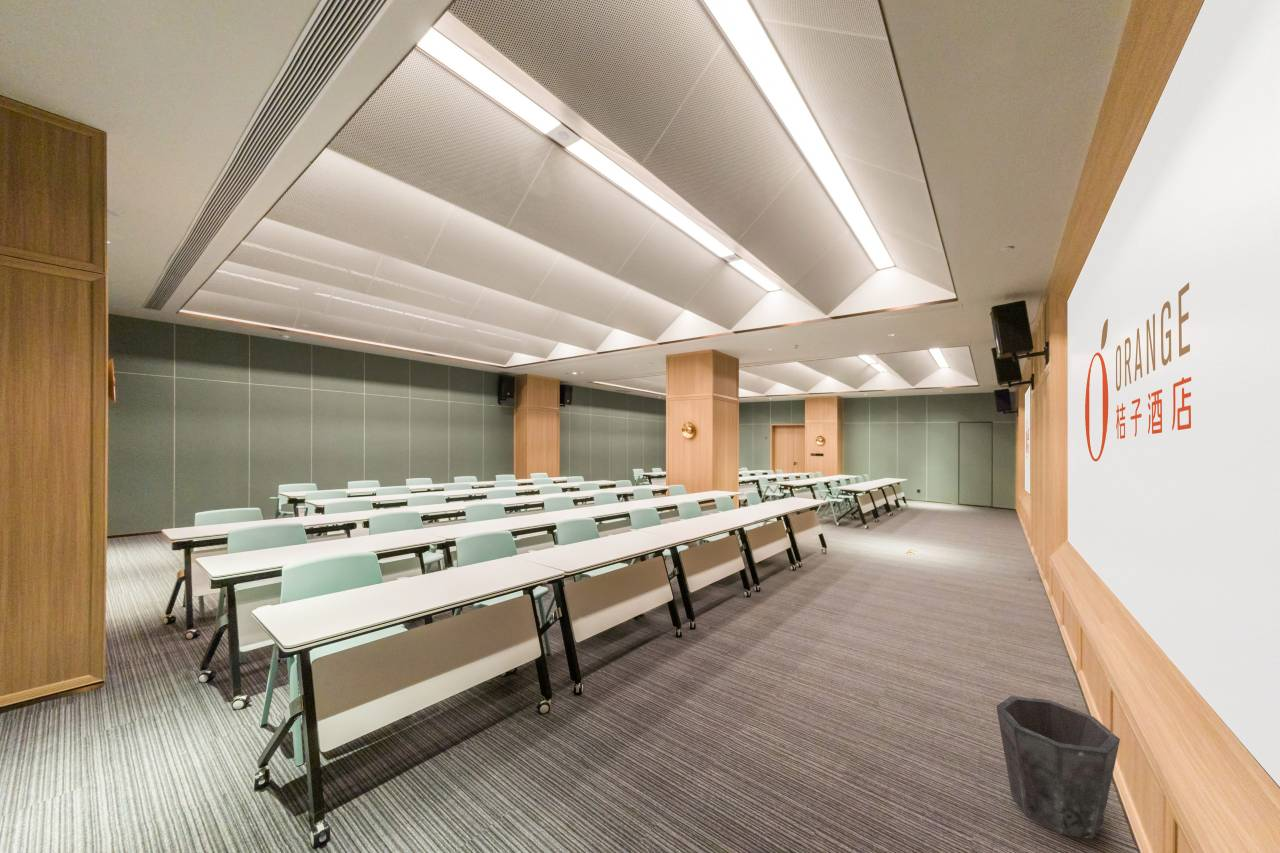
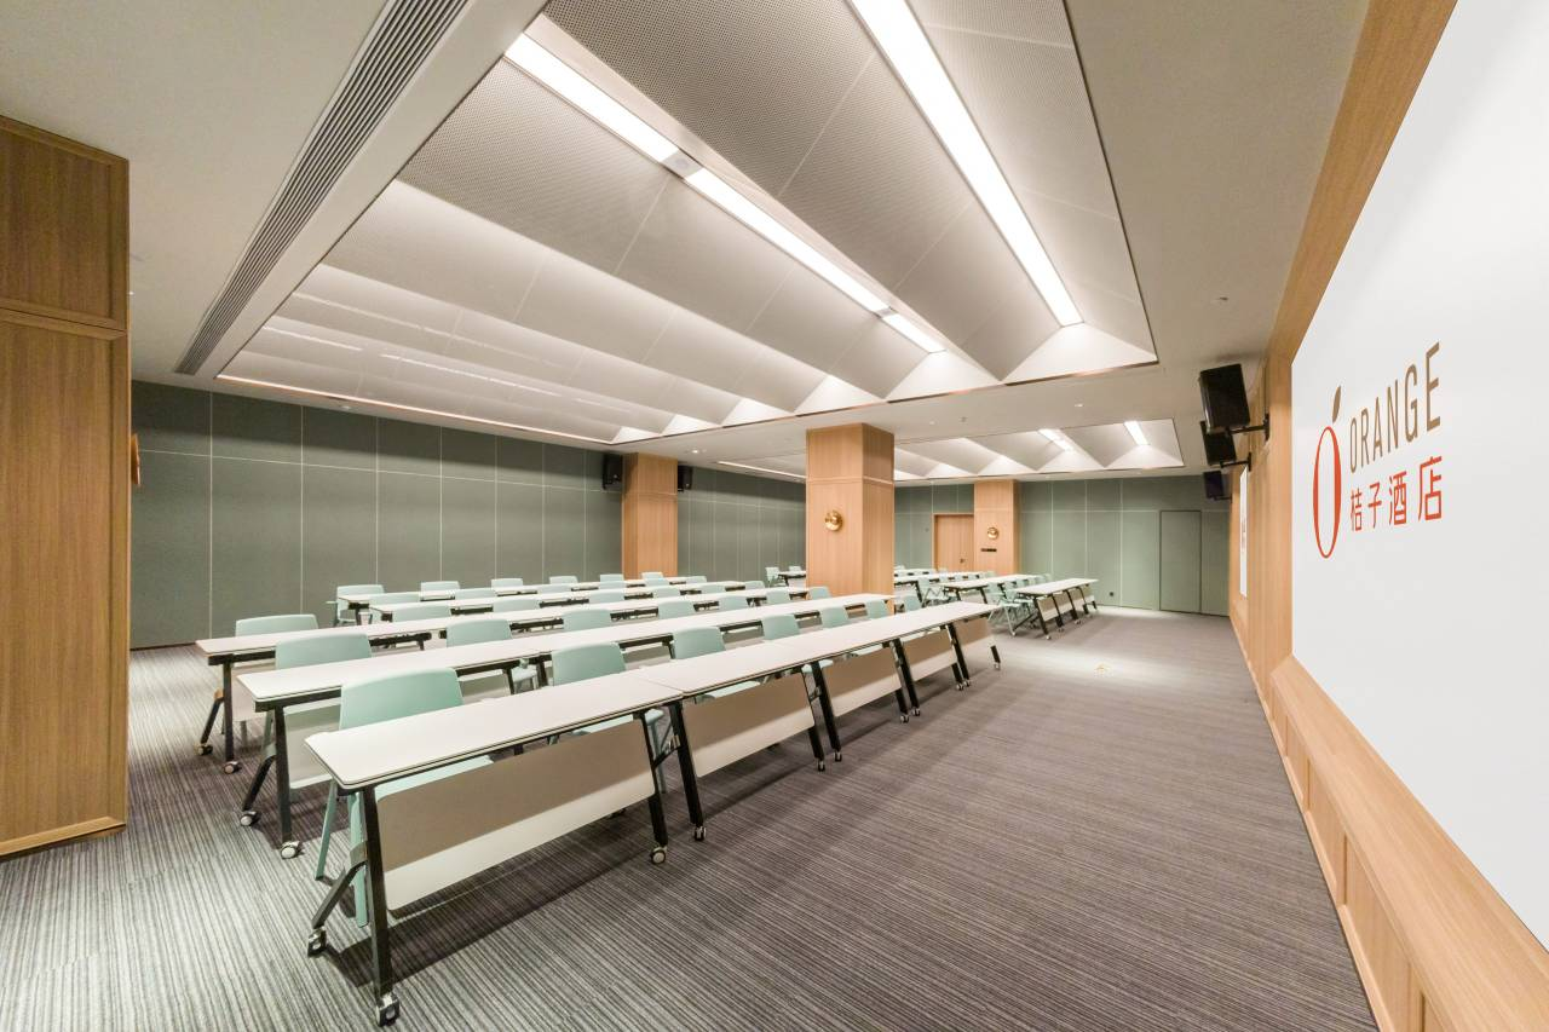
- waste bin [995,695,1121,840]
